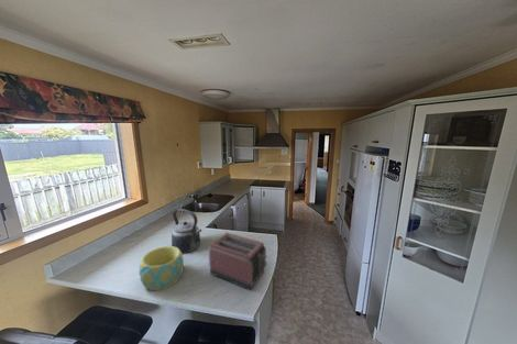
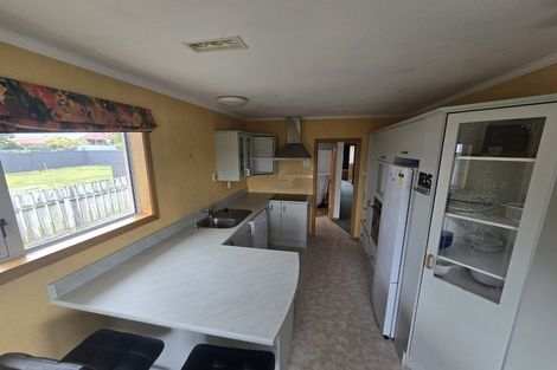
- toaster [208,232,268,291]
- kettle [170,208,202,254]
- bowl [139,245,185,291]
